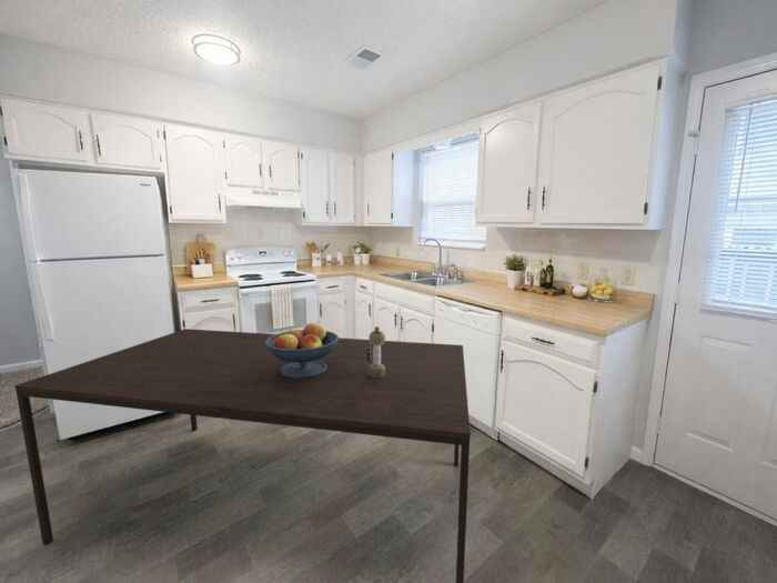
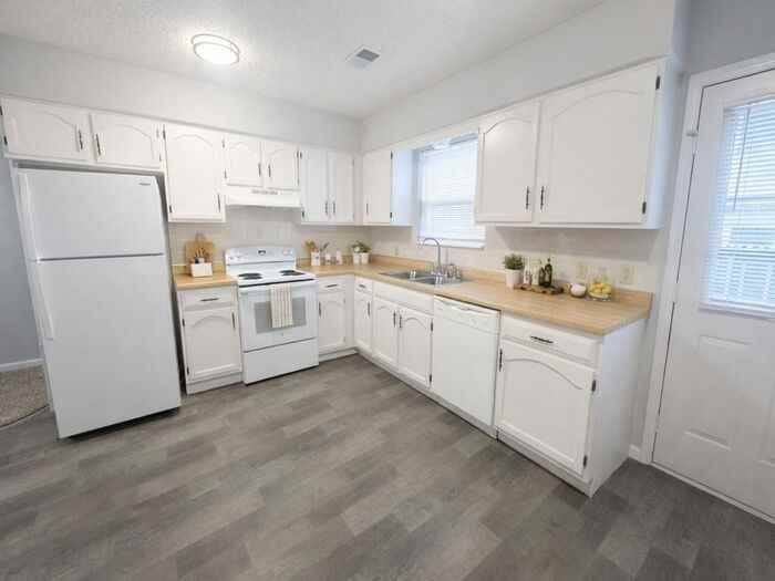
- dining table [13,328,472,583]
- fruit bowl [265,321,340,379]
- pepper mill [367,325,386,378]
